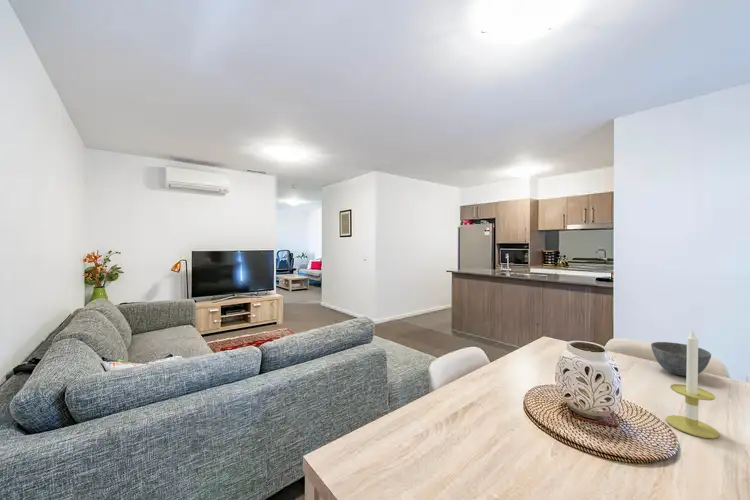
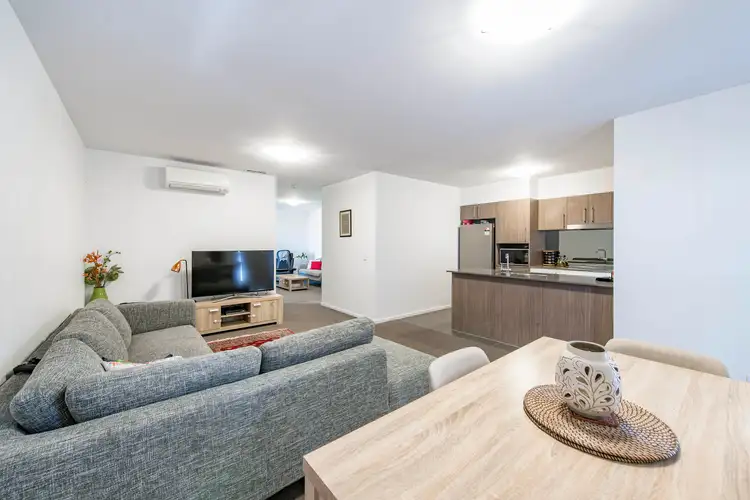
- bowl [650,341,712,377]
- candle [665,328,720,439]
